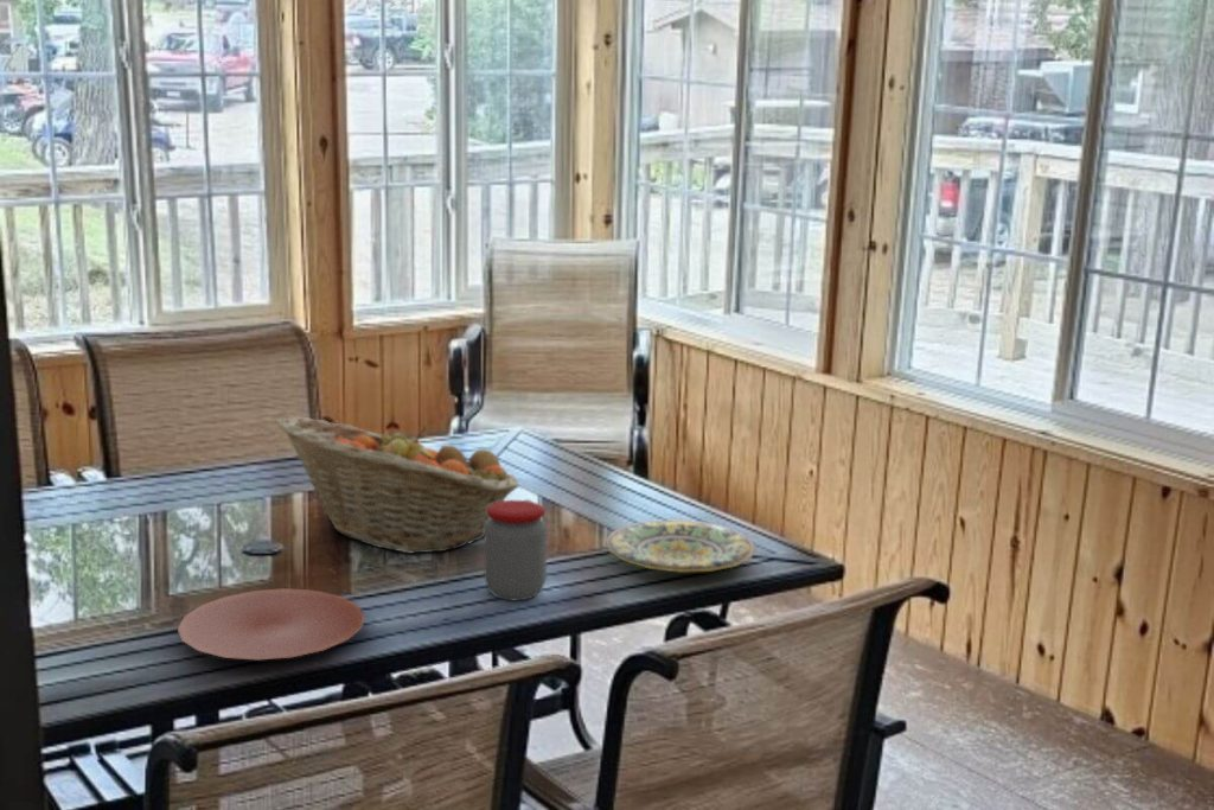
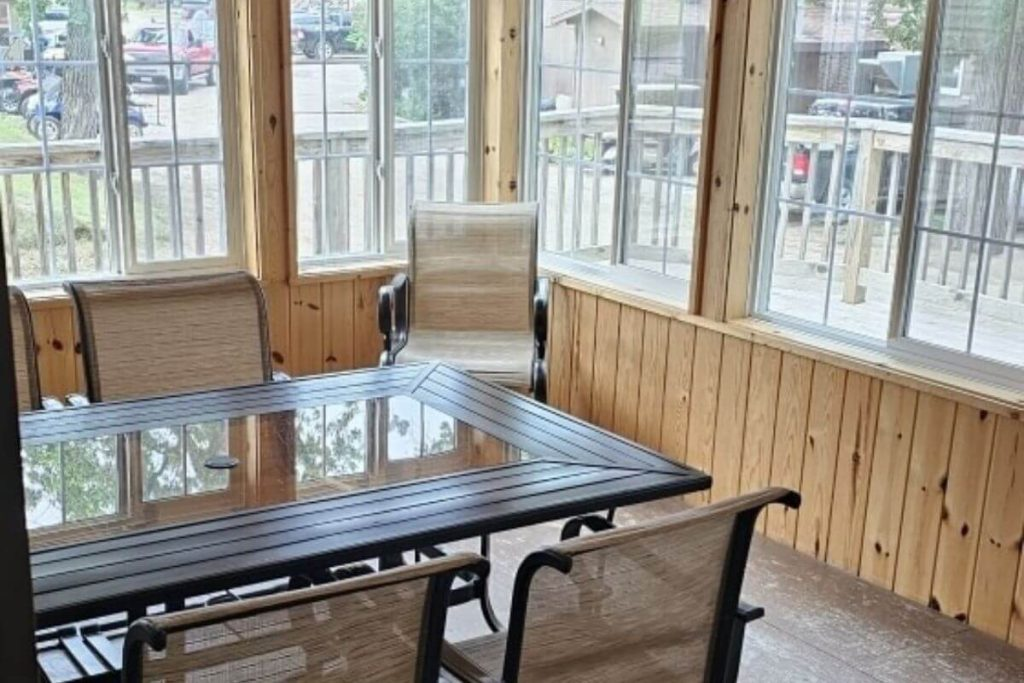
- plate [605,519,758,573]
- jar [484,499,548,601]
- fruit basket [277,415,520,555]
- plate [177,587,366,661]
